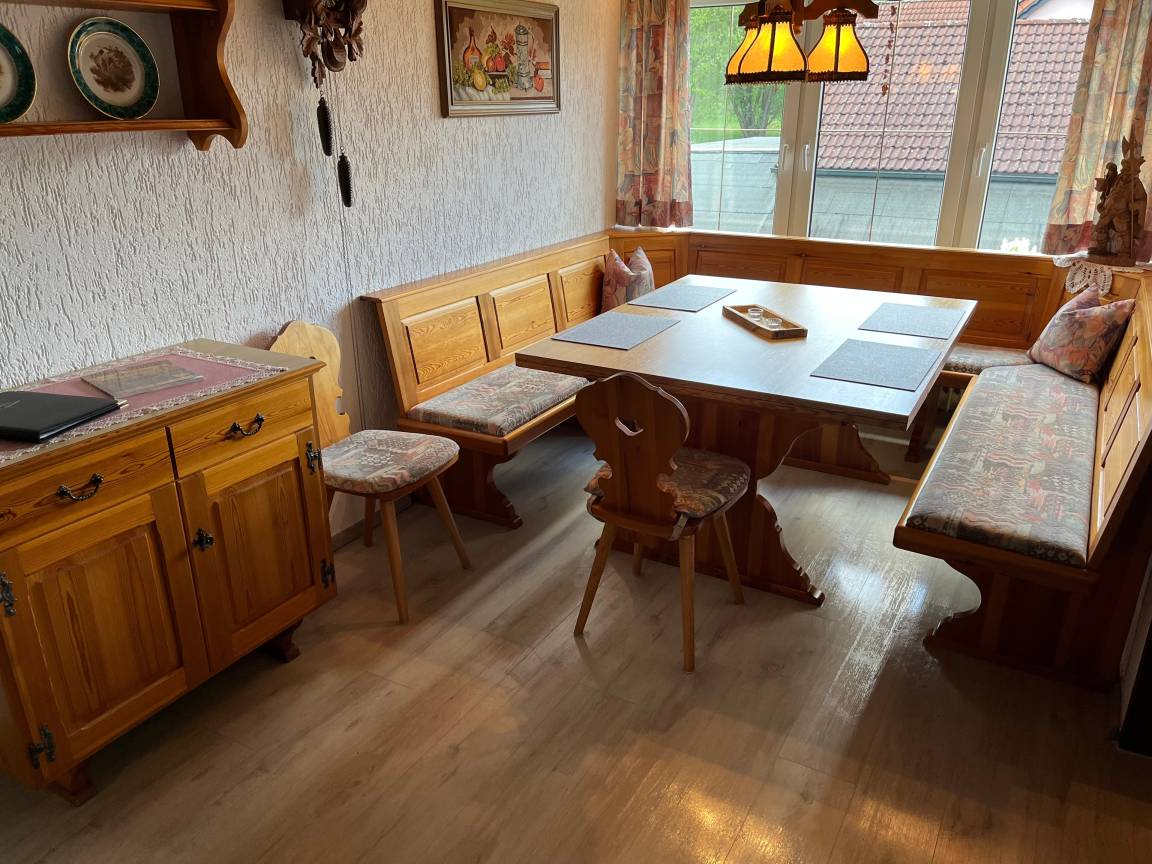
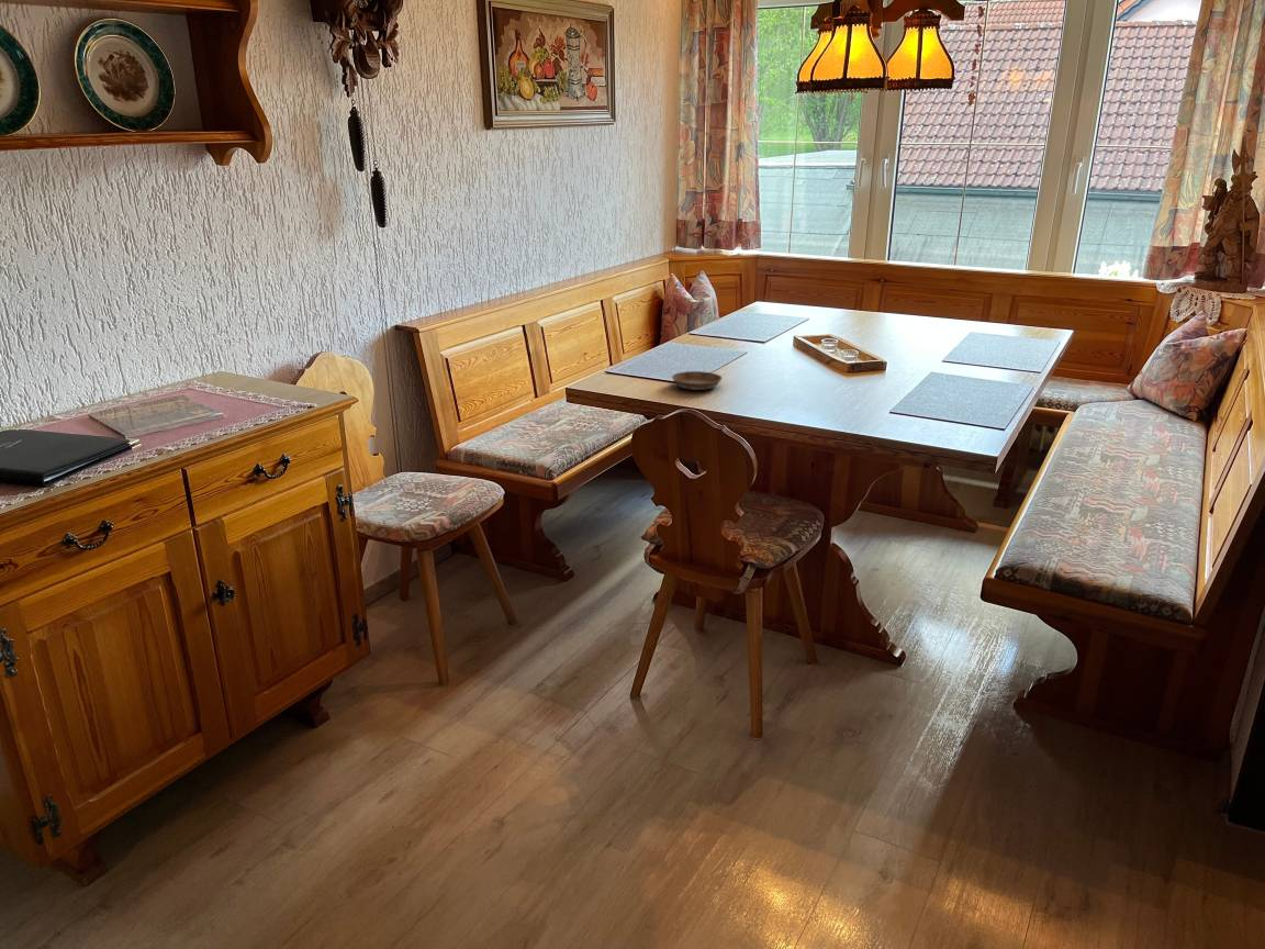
+ saucer [671,370,724,391]
